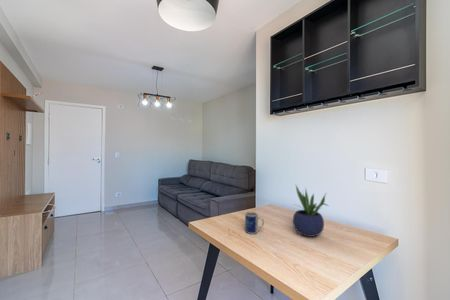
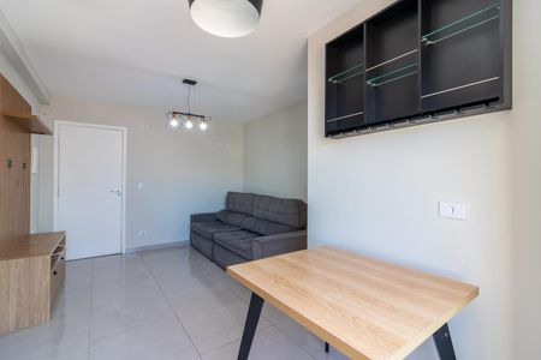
- potted plant [292,184,329,238]
- mug [244,211,265,235]
